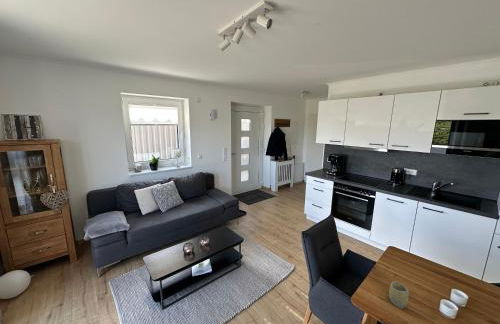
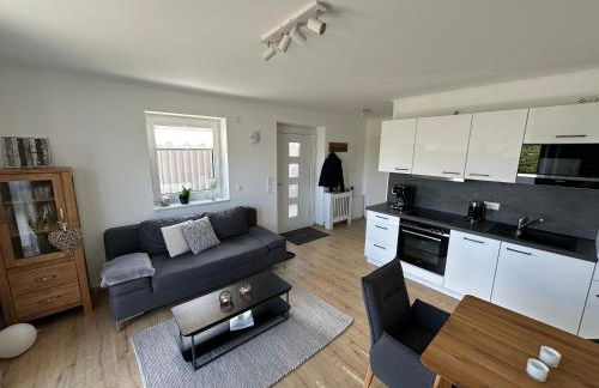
- cup [388,280,410,309]
